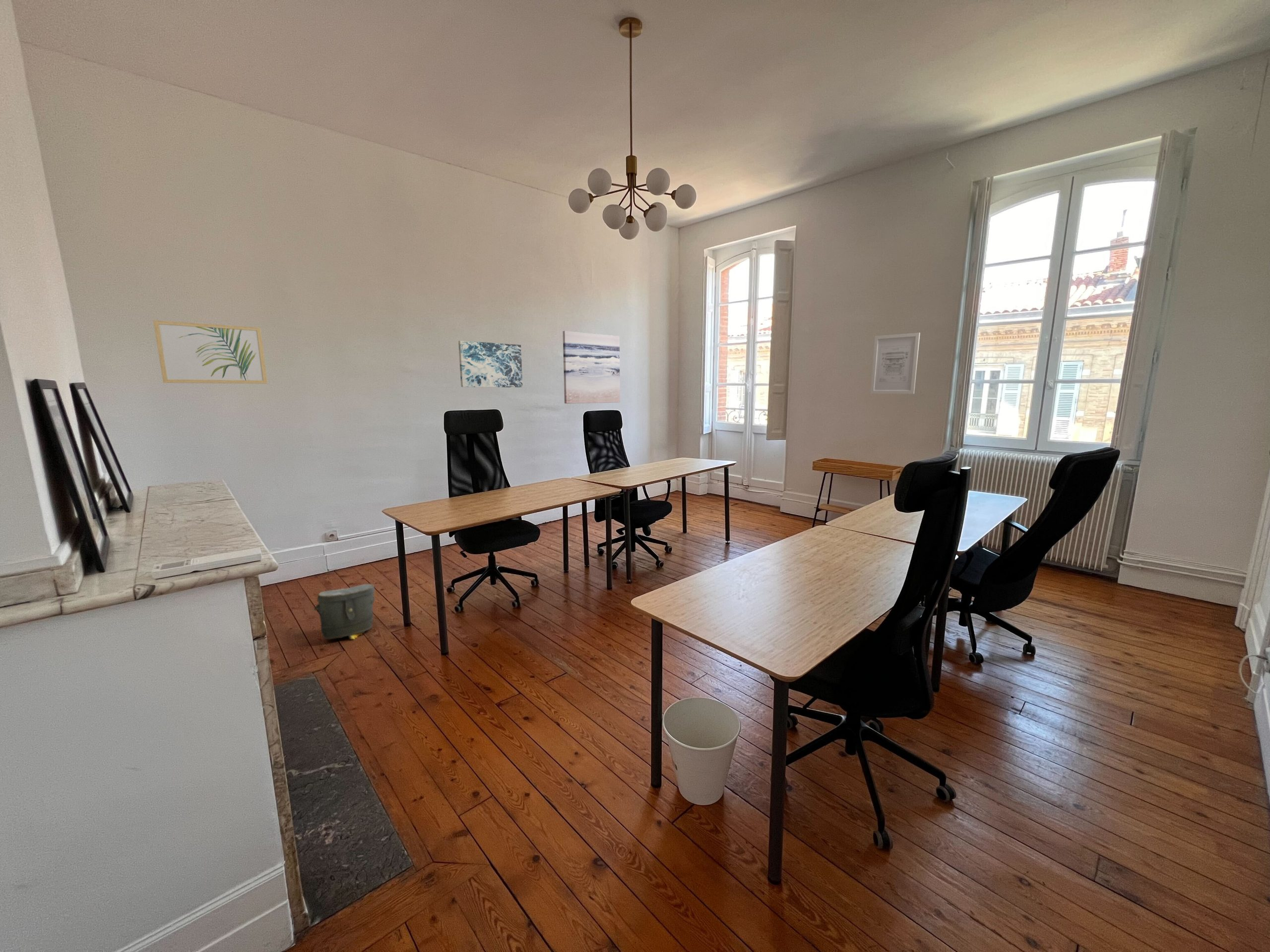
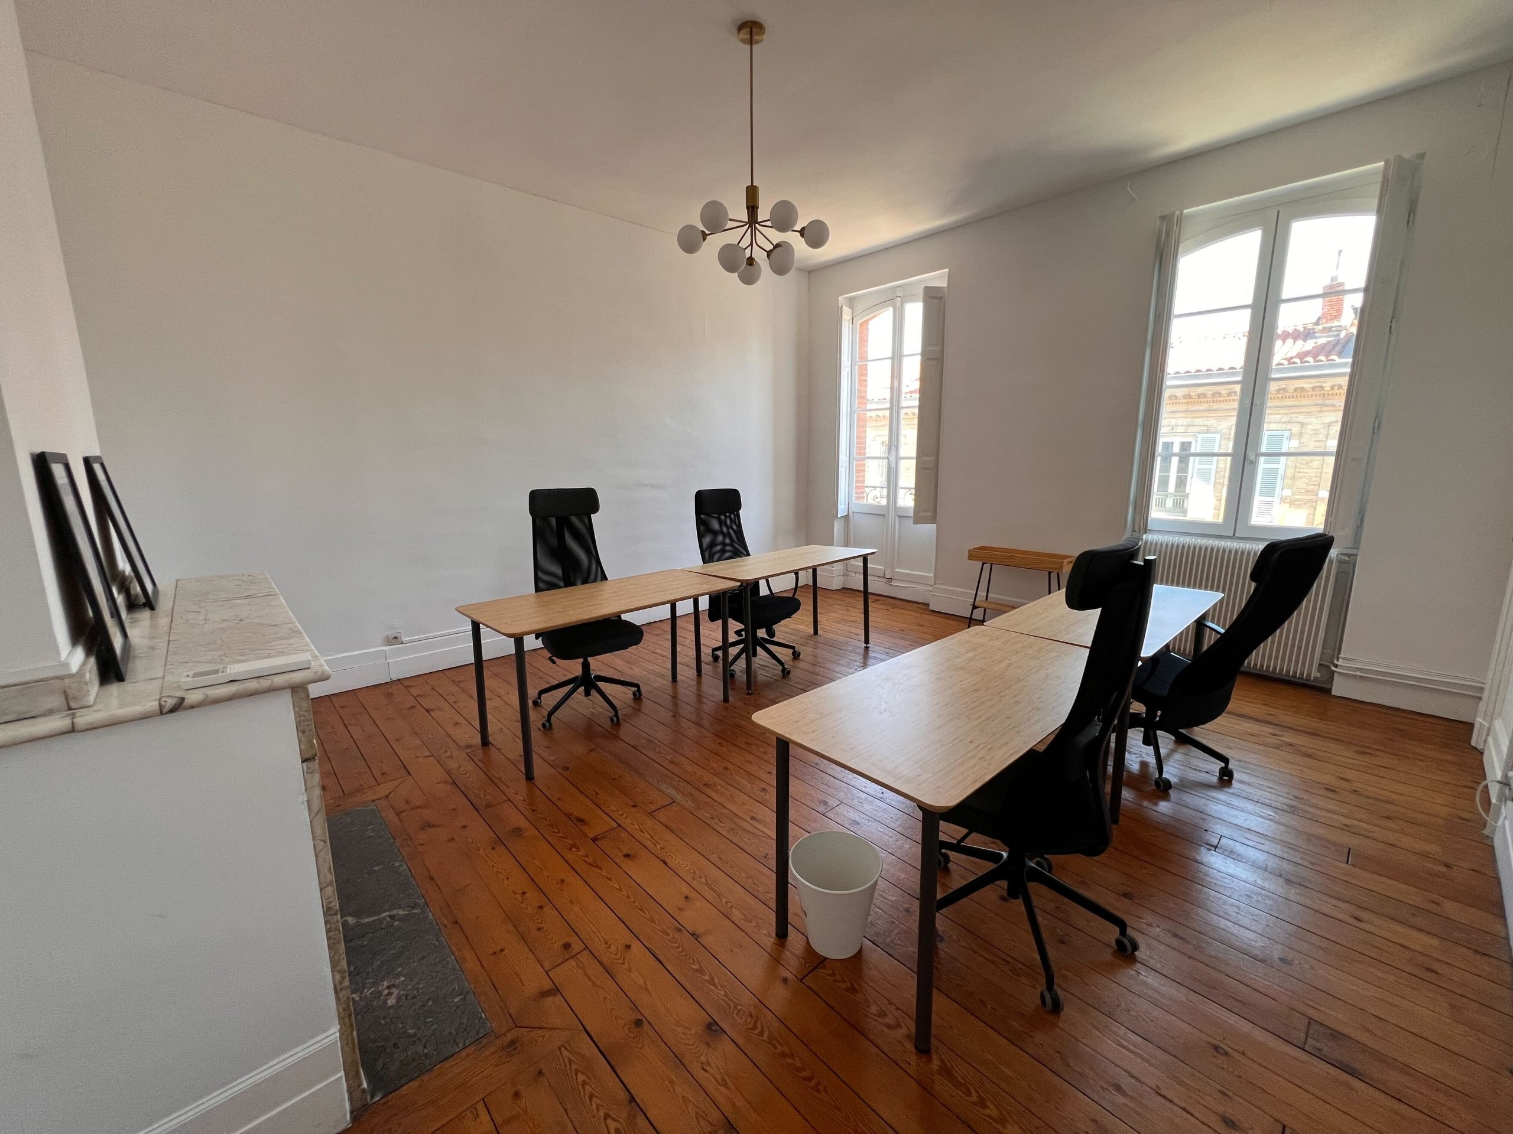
- wall art [153,320,268,384]
- wall art [870,332,921,394]
- wall art [458,340,523,388]
- wall art [562,330,621,404]
- bag [313,583,376,640]
